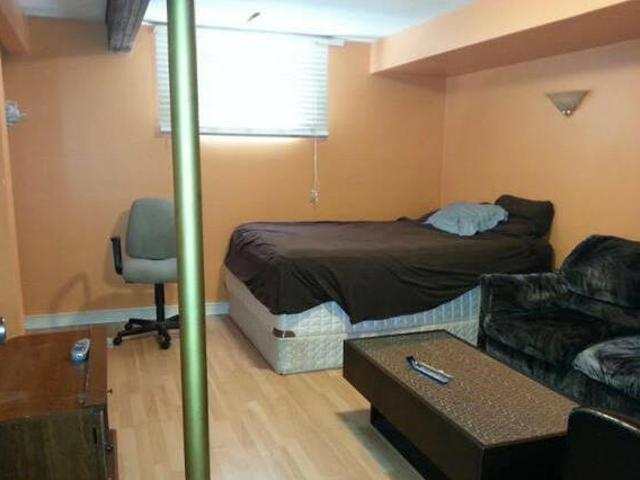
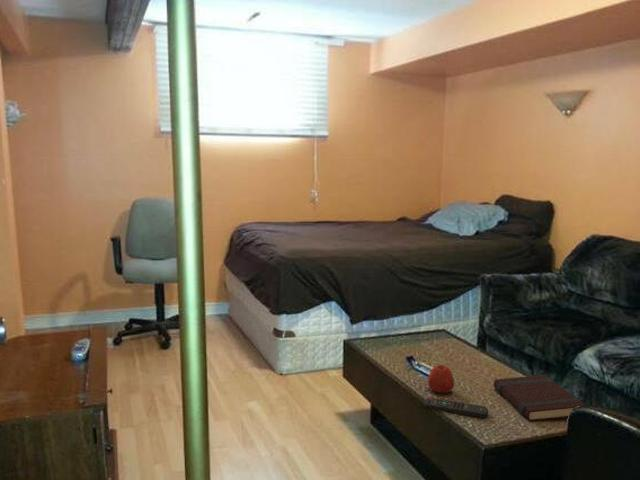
+ remote control [423,397,489,419]
+ apple [427,364,455,394]
+ book [493,374,587,422]
